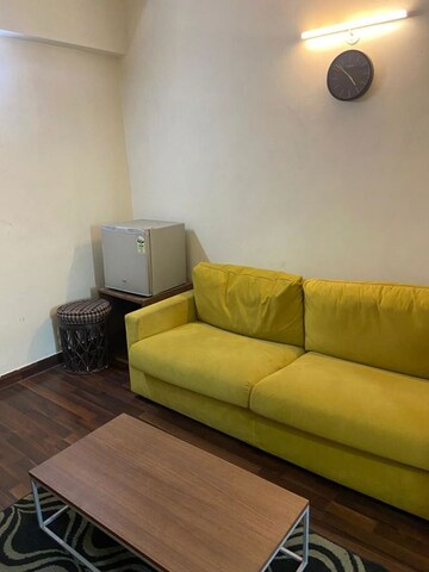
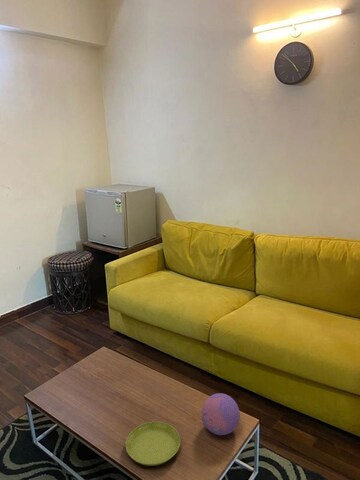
+ decorative ball [201,392,241,436]
+ saucer [125,421,181,467]
